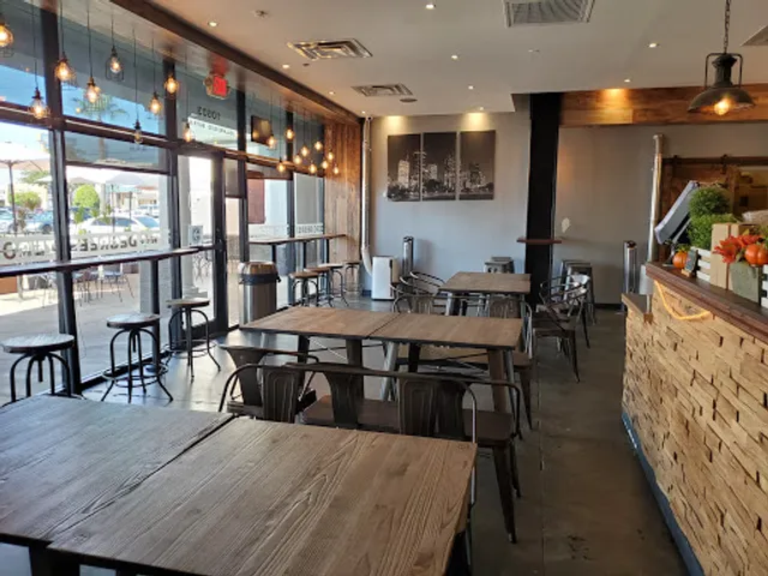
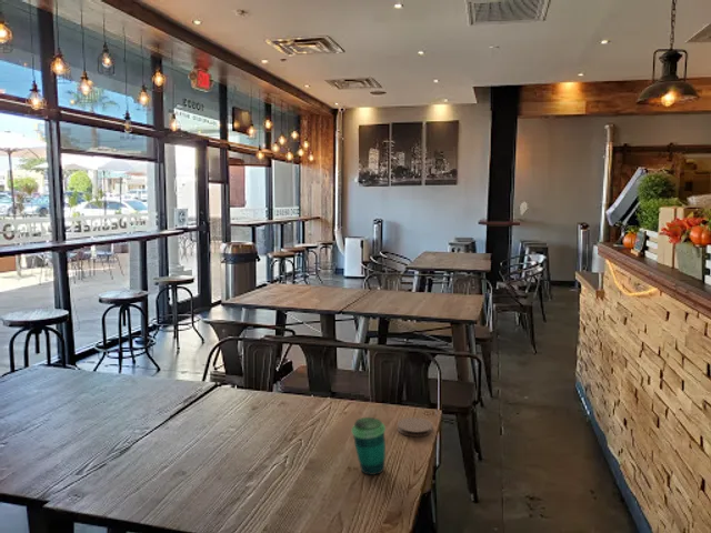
+ coaster [397,416,433,438]
+ cup [351,416,387,476]
